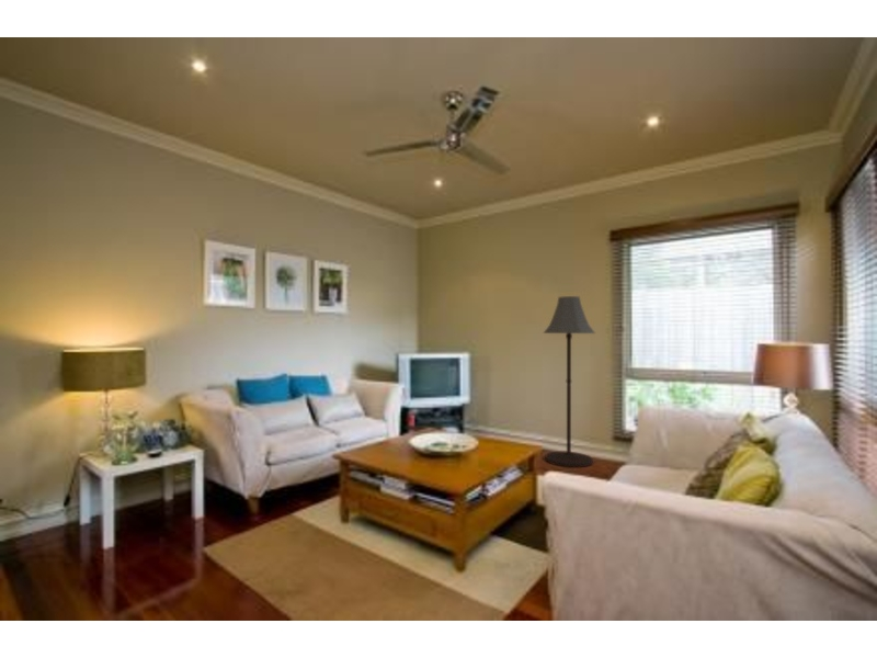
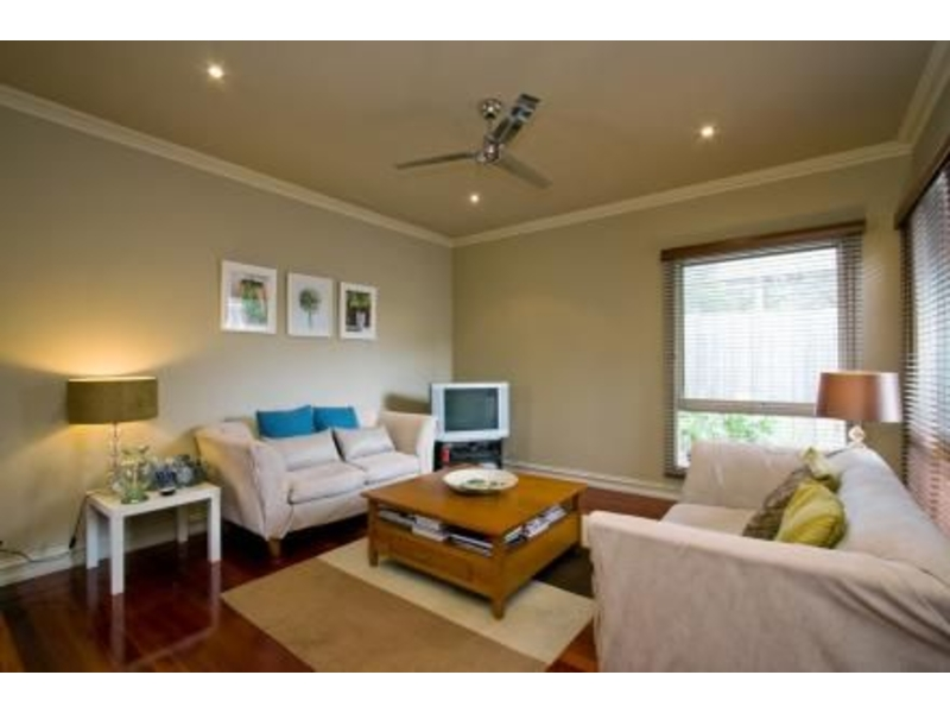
- floor lamp [543,295,596,468]
